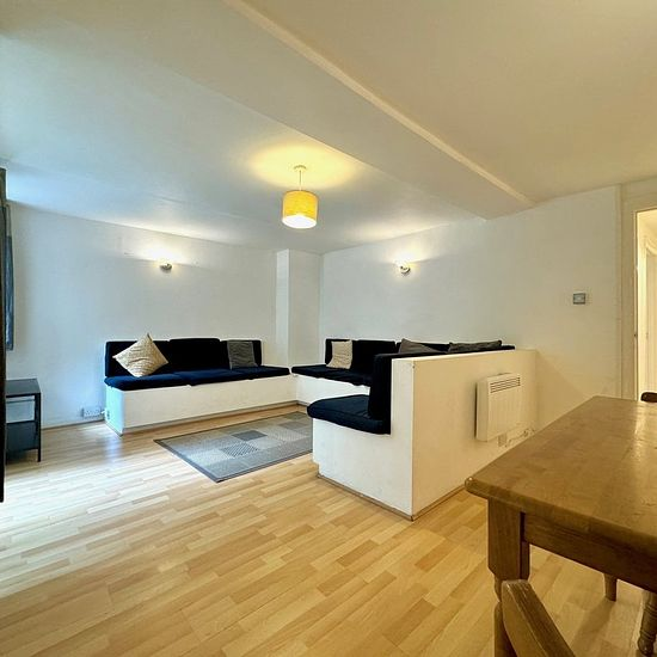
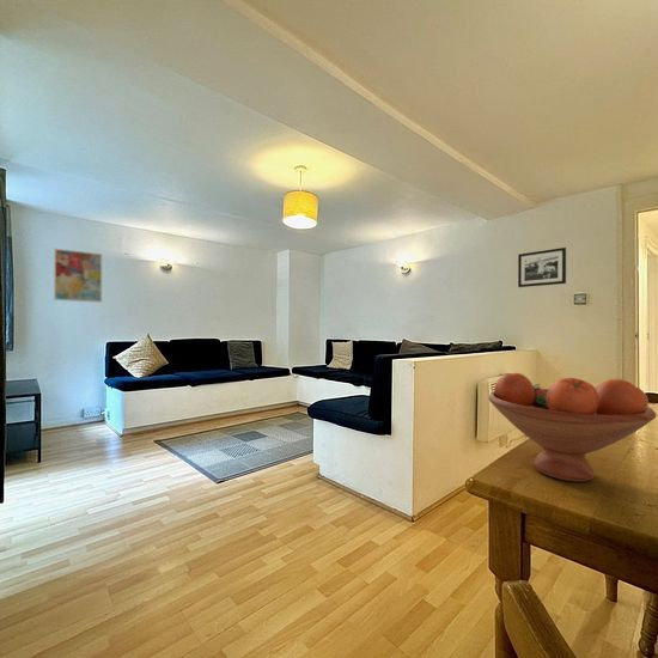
+ picture frame [517,246,567,288]
+ fruit bowl [487,372,657,483]
+ wall art [53,248,103,304]
